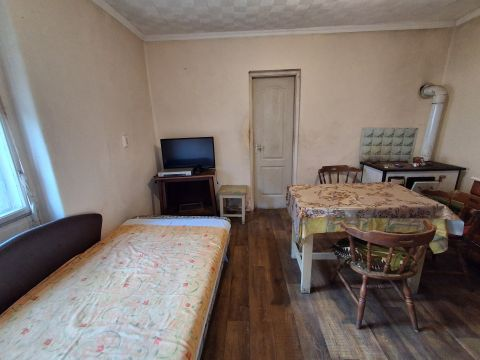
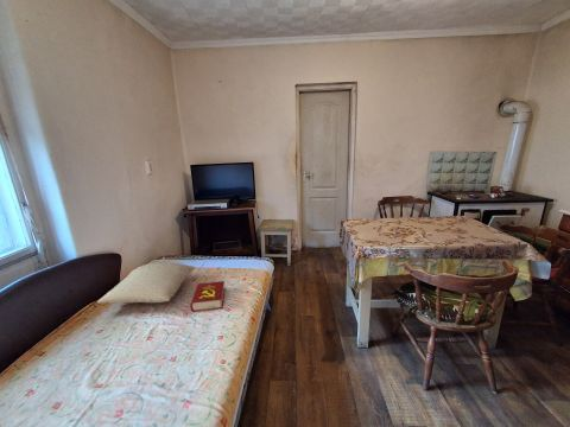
+ pillow [96,262,197,305]
+ book [190,280,227,313]
